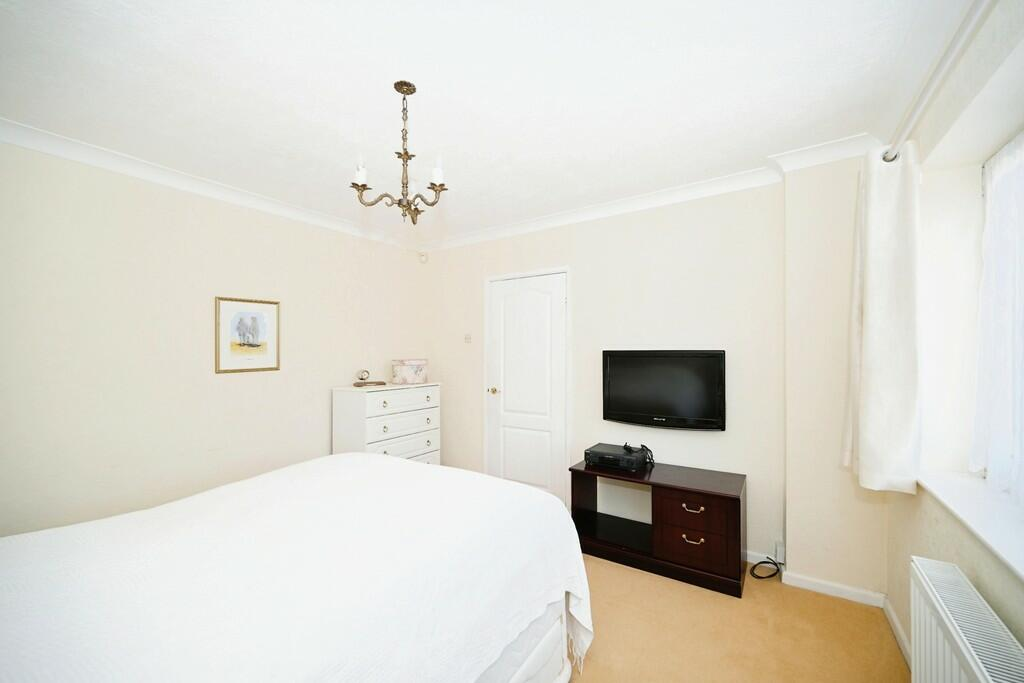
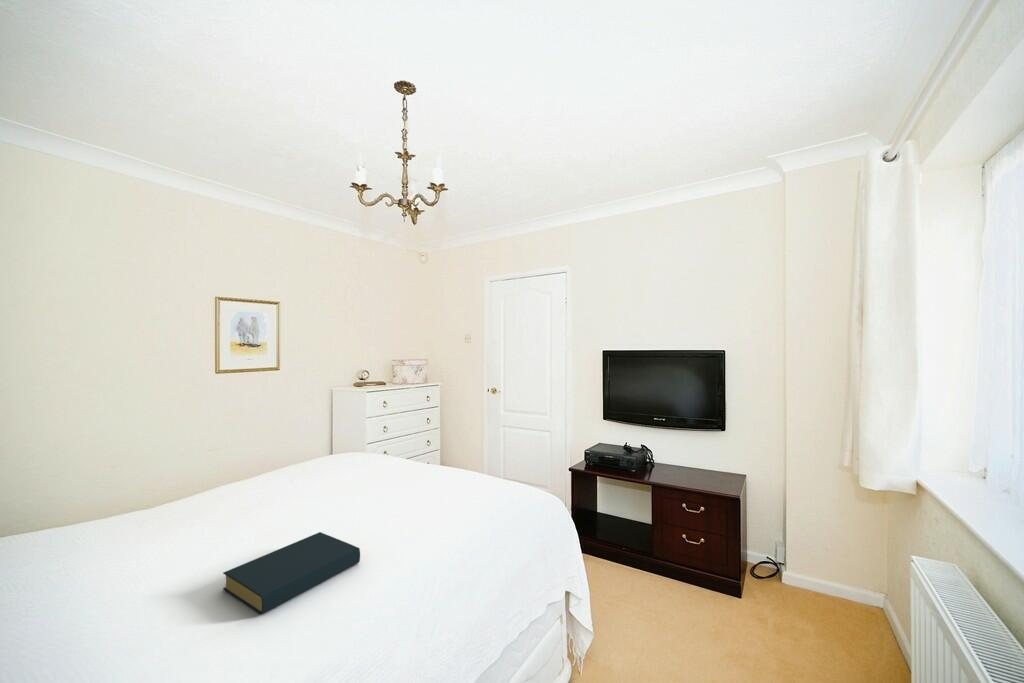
+ hardback book [222,531,361,615]
